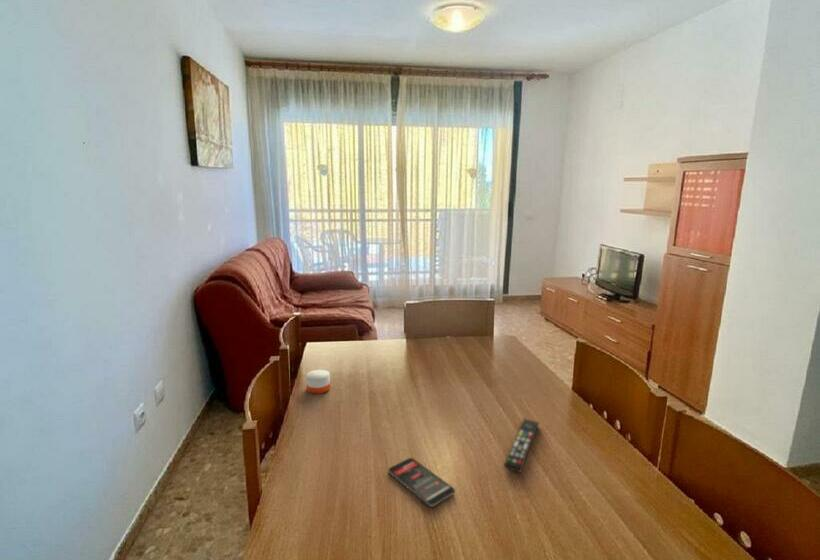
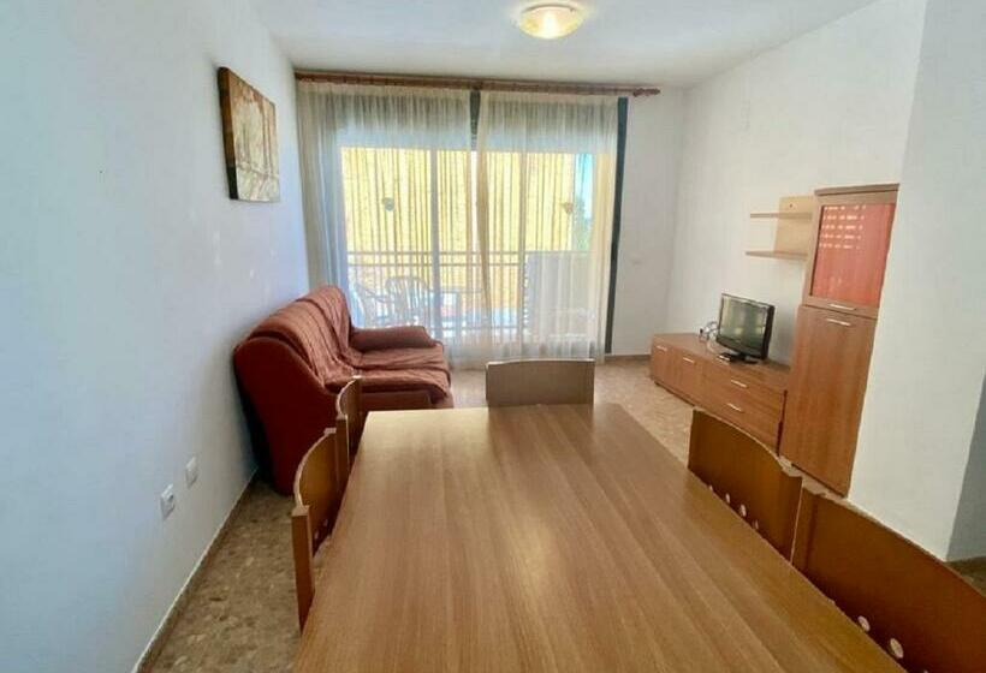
- smartphone [387,457,456,508]
- candle [305,366,331,394]
- remote control [503,418,539,473]
